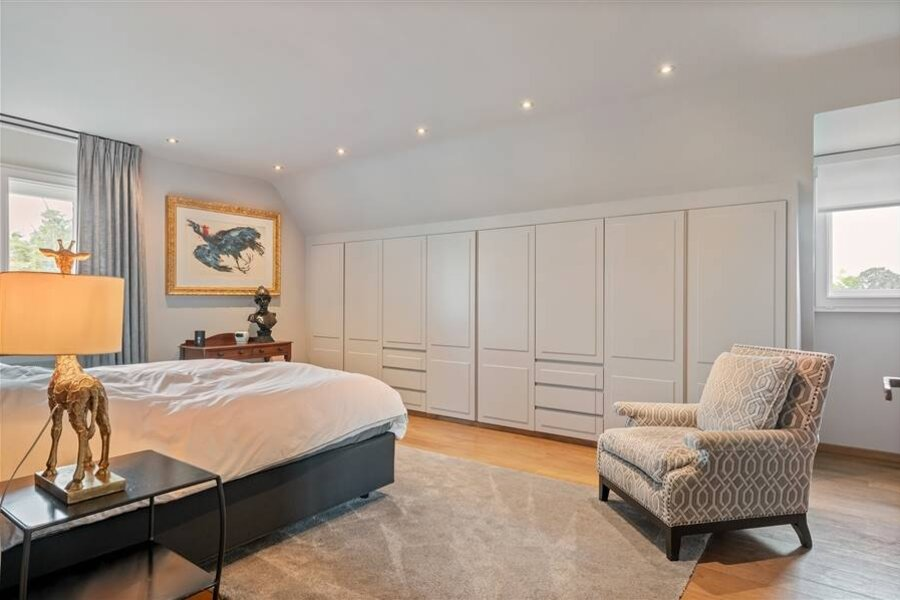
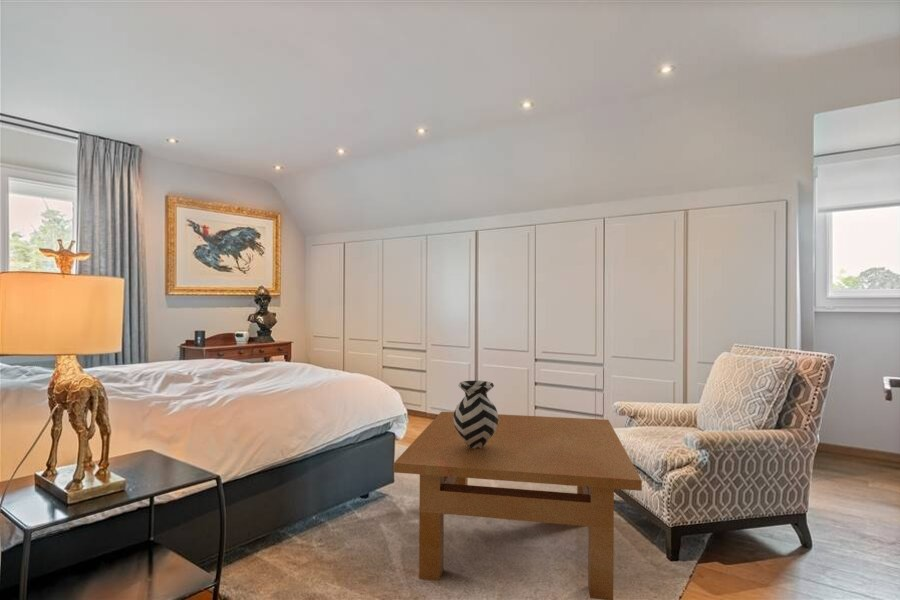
+ vase [454,380,499,448]
+ table [393,411,643,600]
